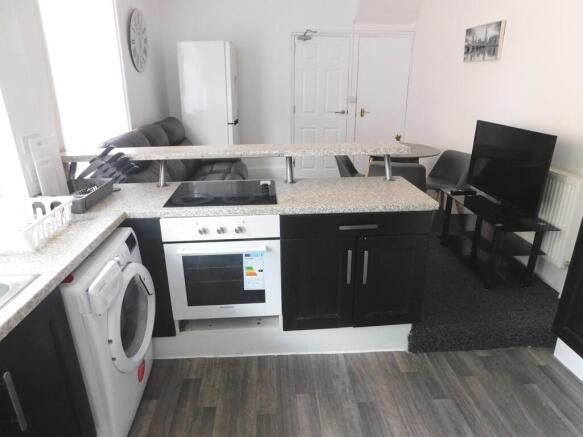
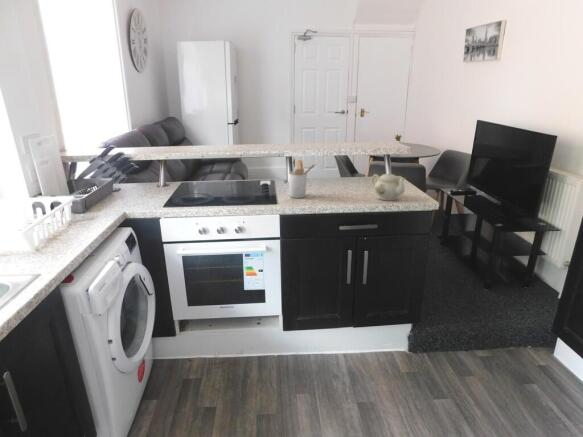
+ teapot [370,171,406,202]
+ utensil holder [287,159,318,199]
